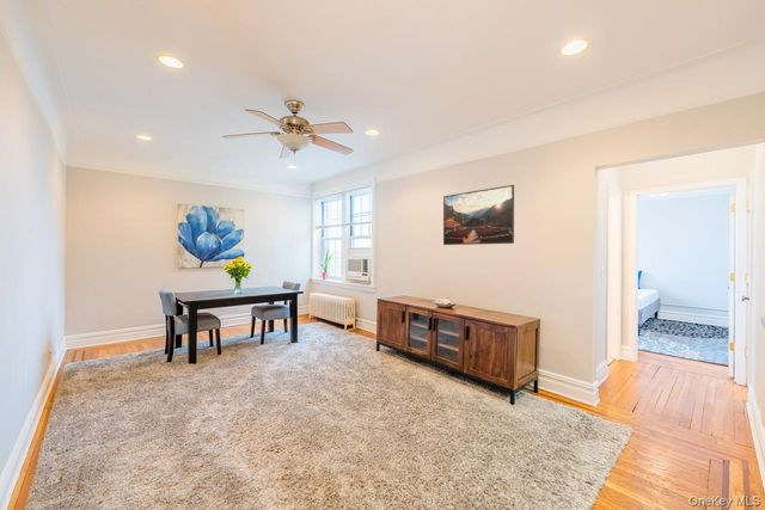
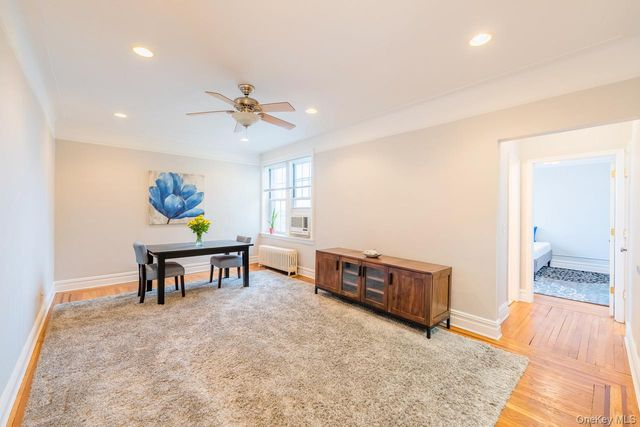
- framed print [442,184,515,246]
